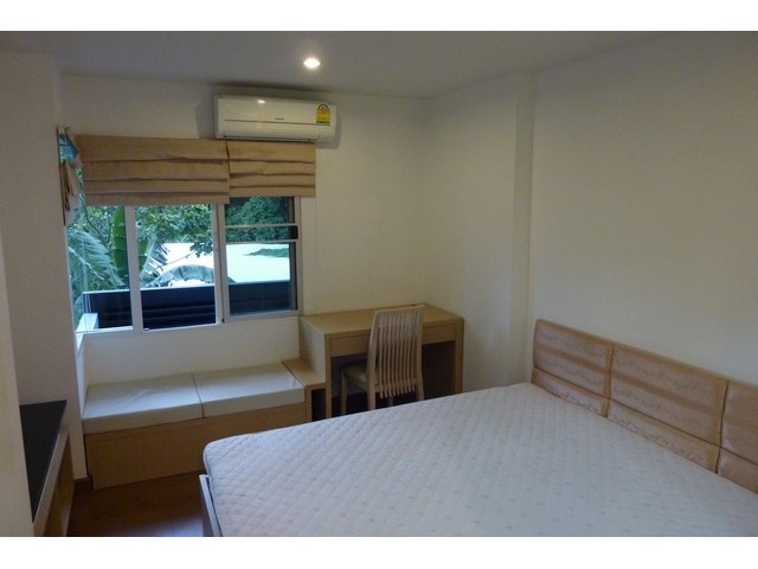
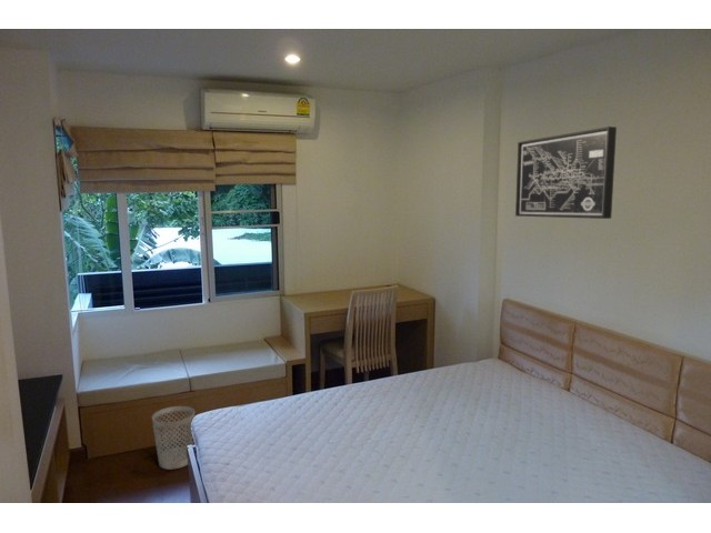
+ wall art [514,125,618,220]
+ wastebasket [151,405,196,471]
